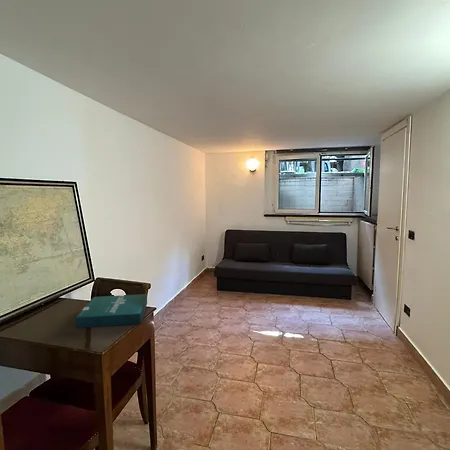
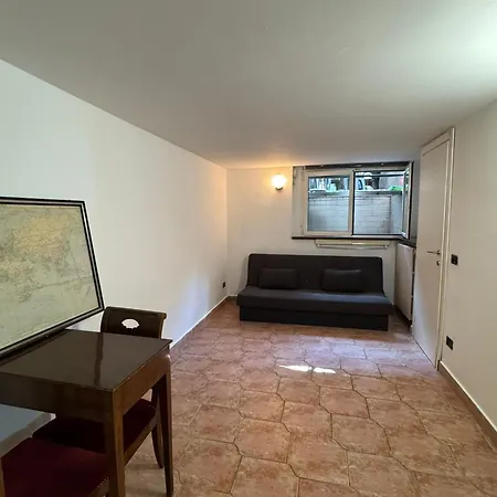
- pizza box [75,293,148,329]
